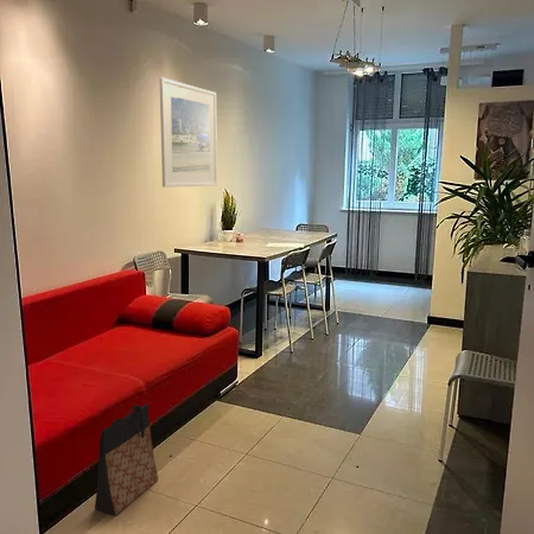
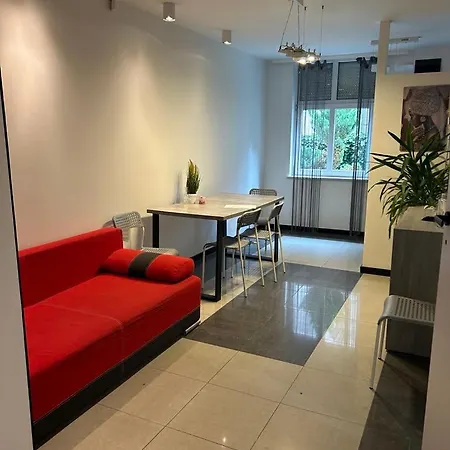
- bag [94,402,159,516]
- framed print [158,76,218,189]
